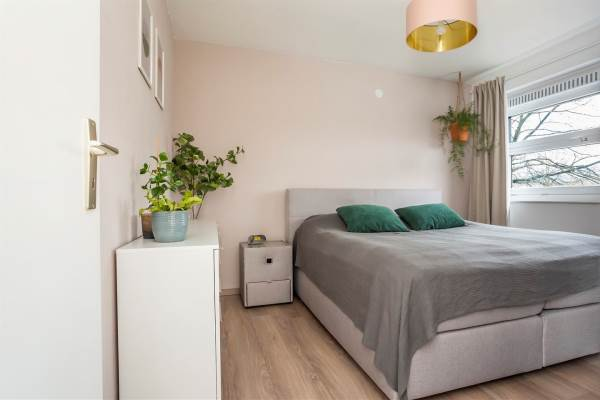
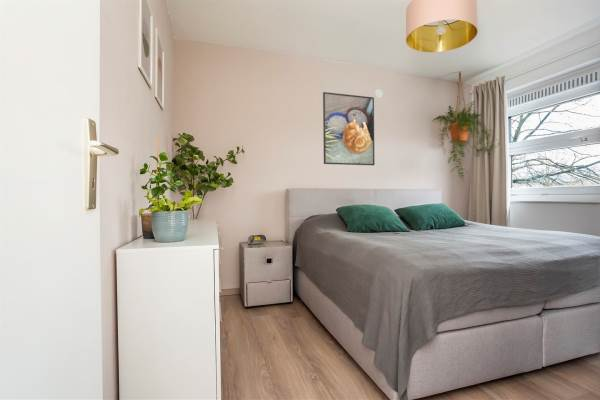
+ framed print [322,91,376,166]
